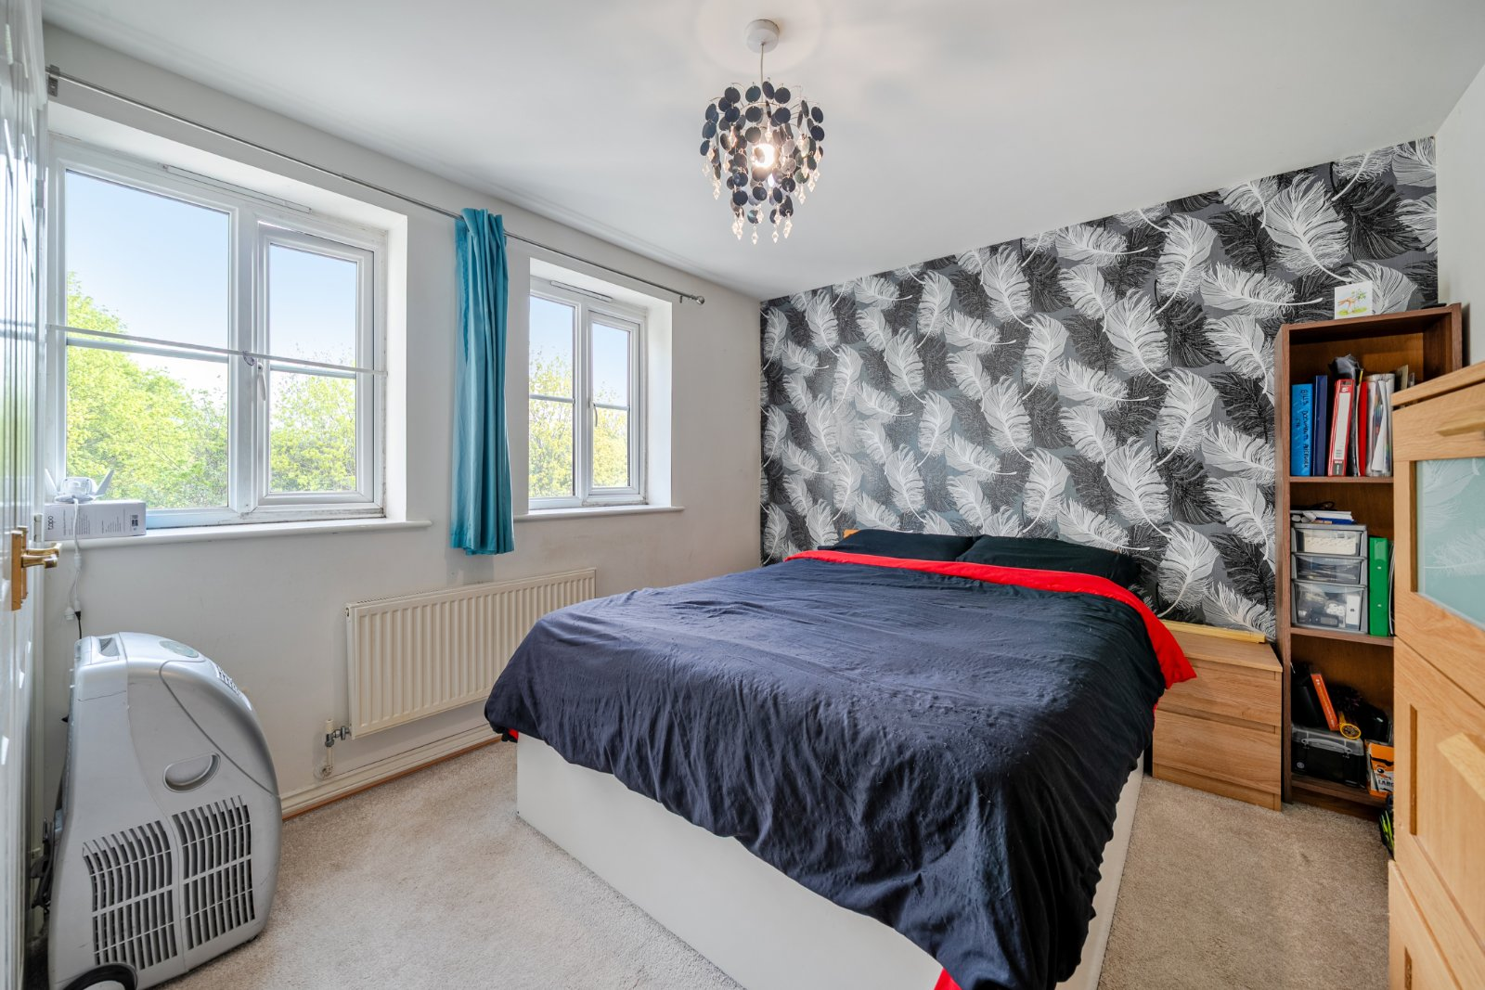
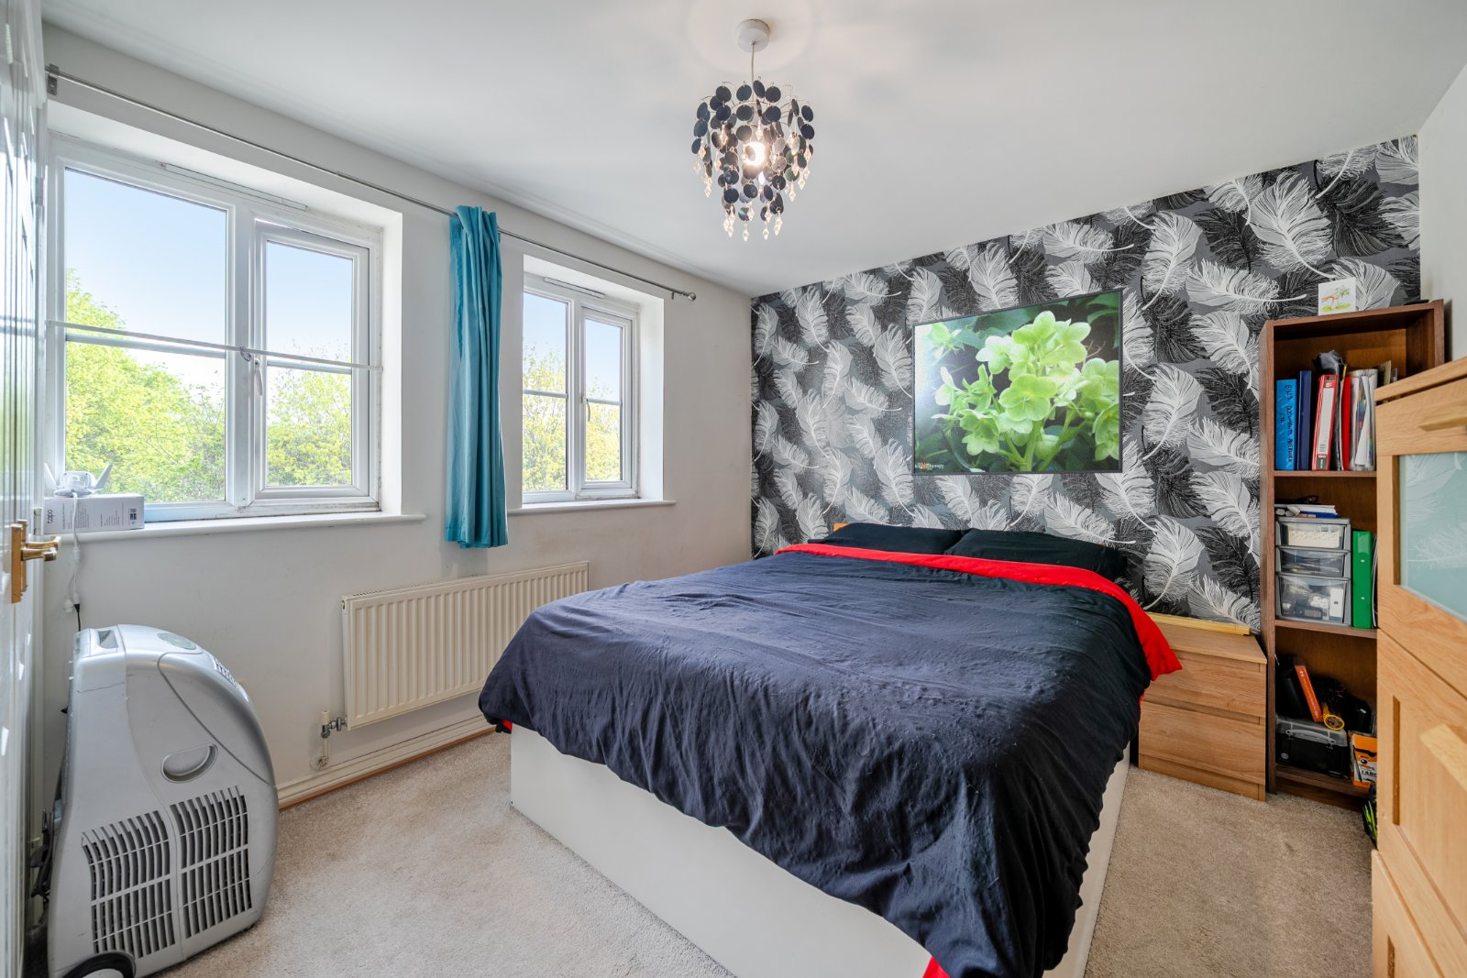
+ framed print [911,287,1124,477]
